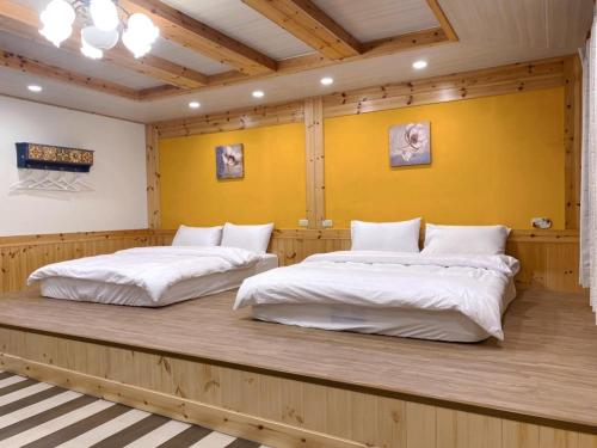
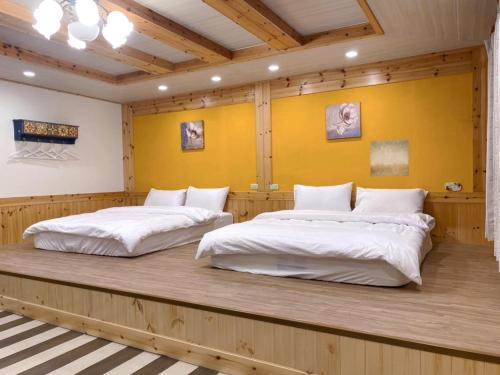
+ wall art [369,138,410,177]
